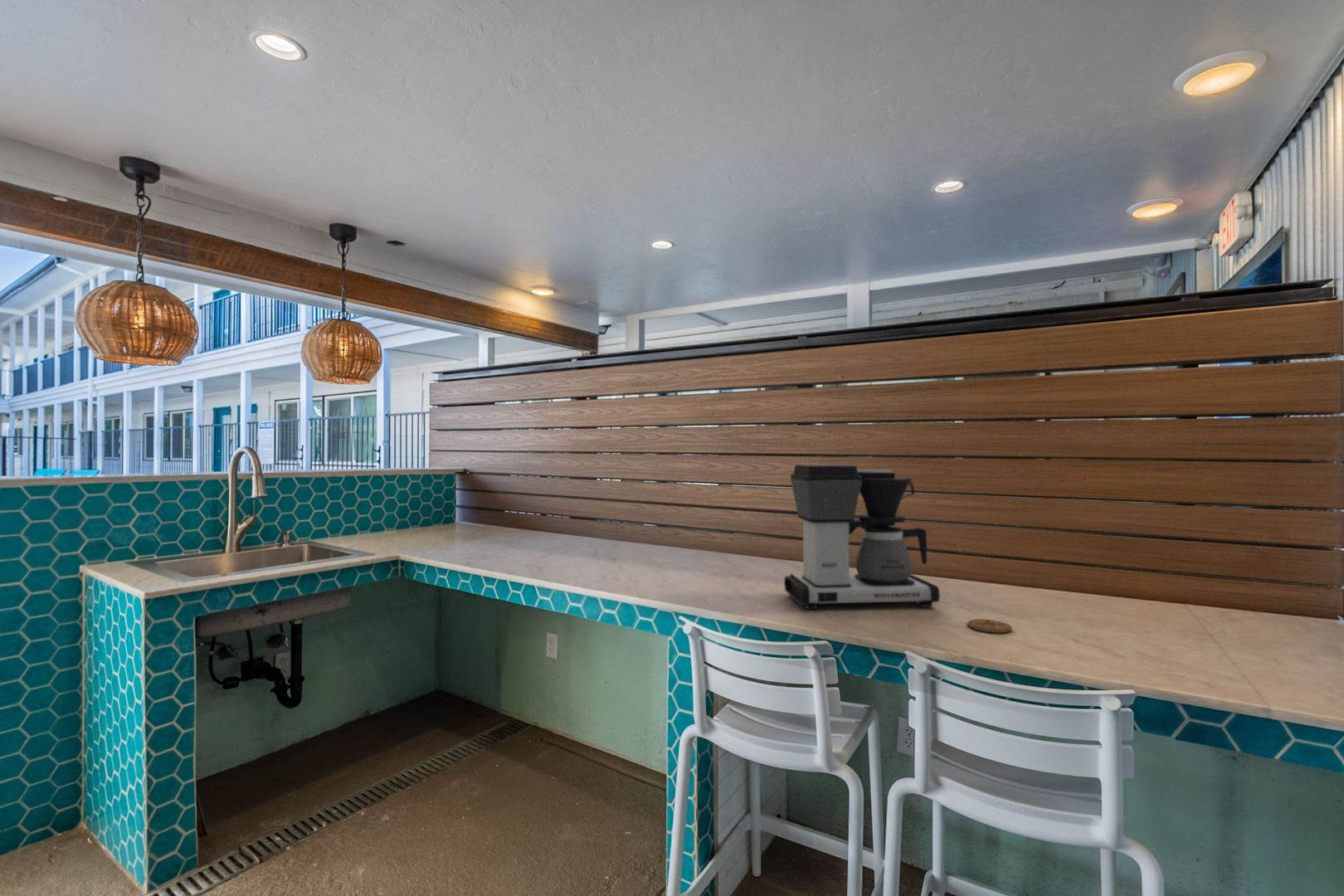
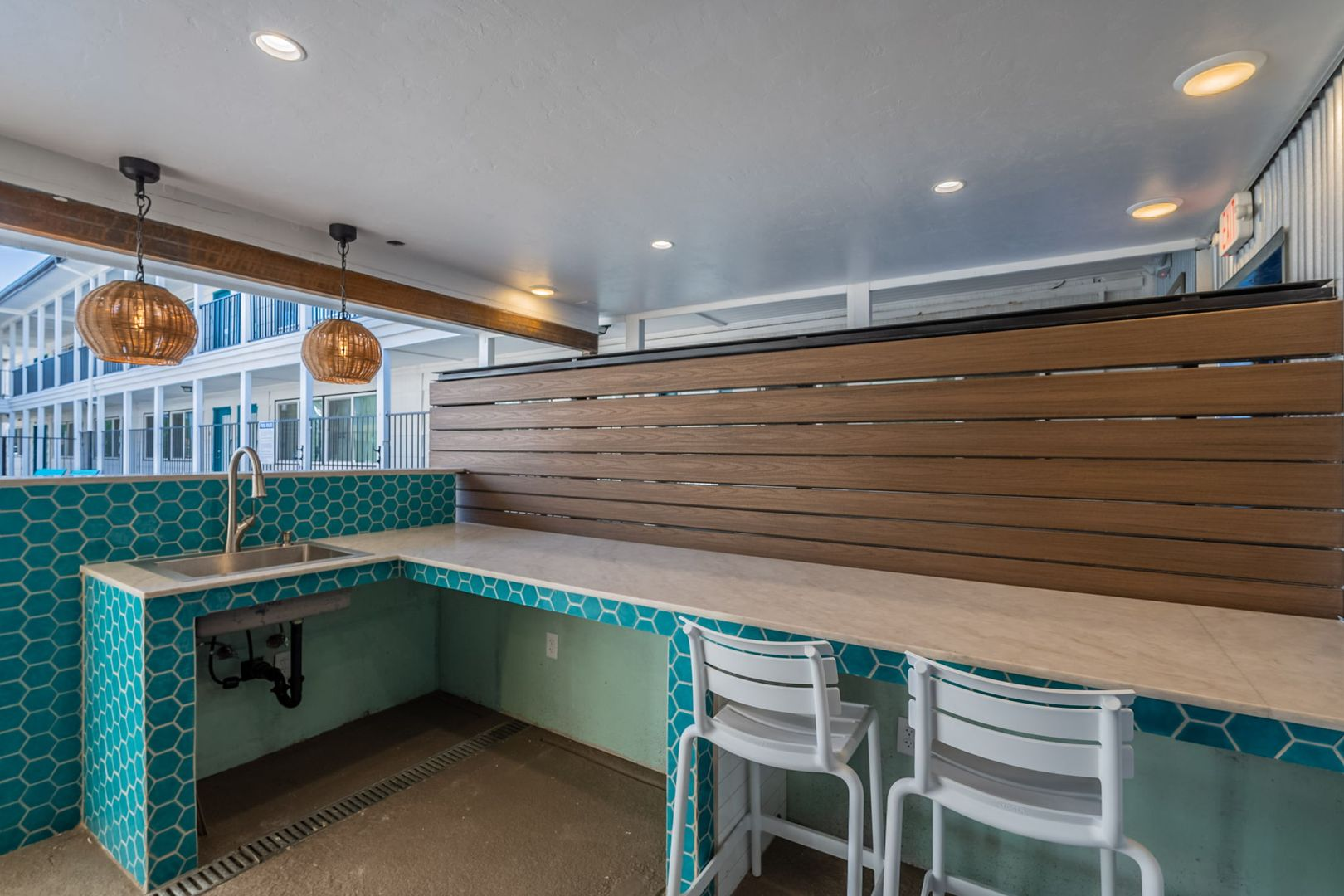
- coffee maker [783,464,941,610]
- coaster [967,618,1013,634]
